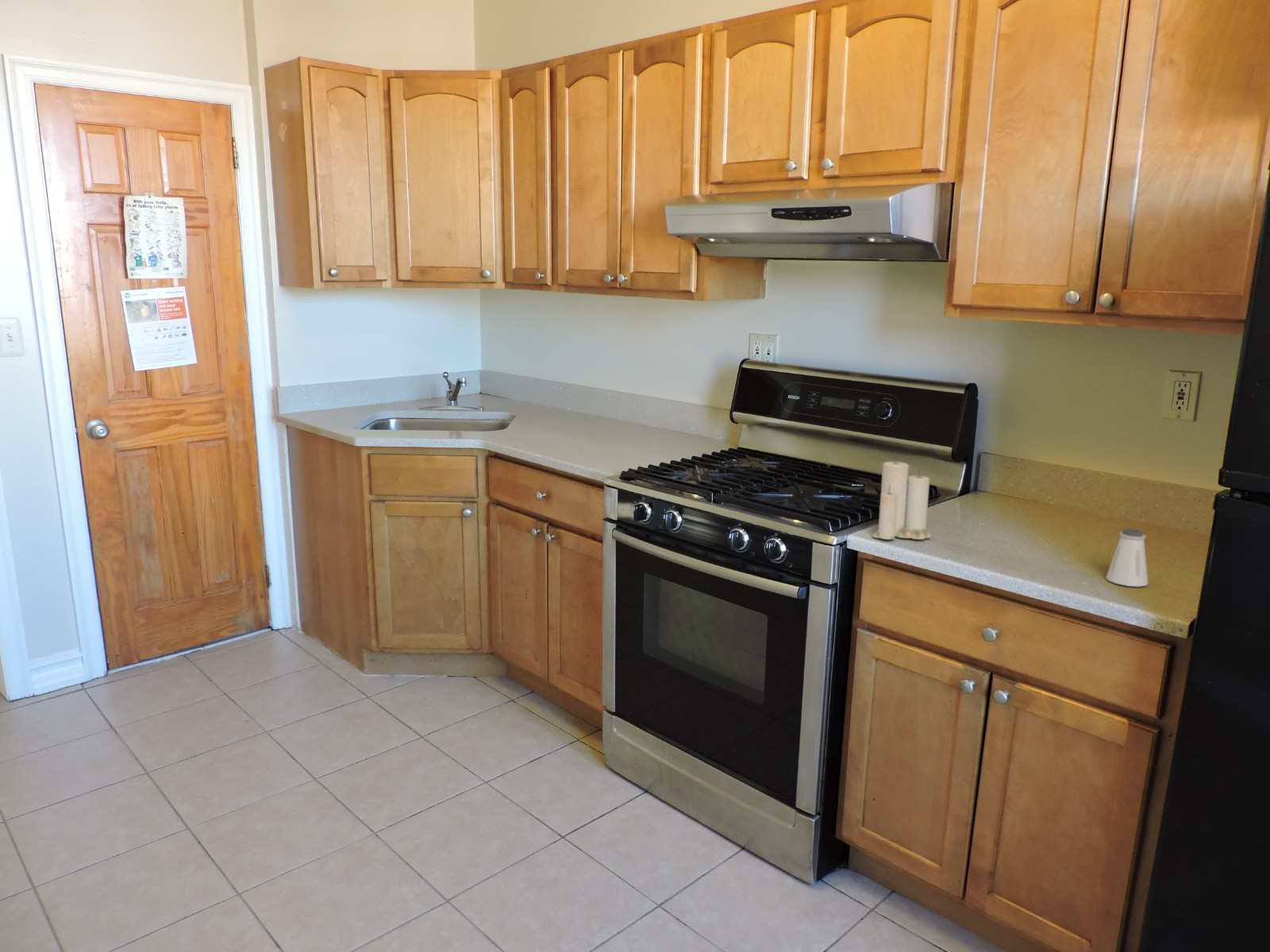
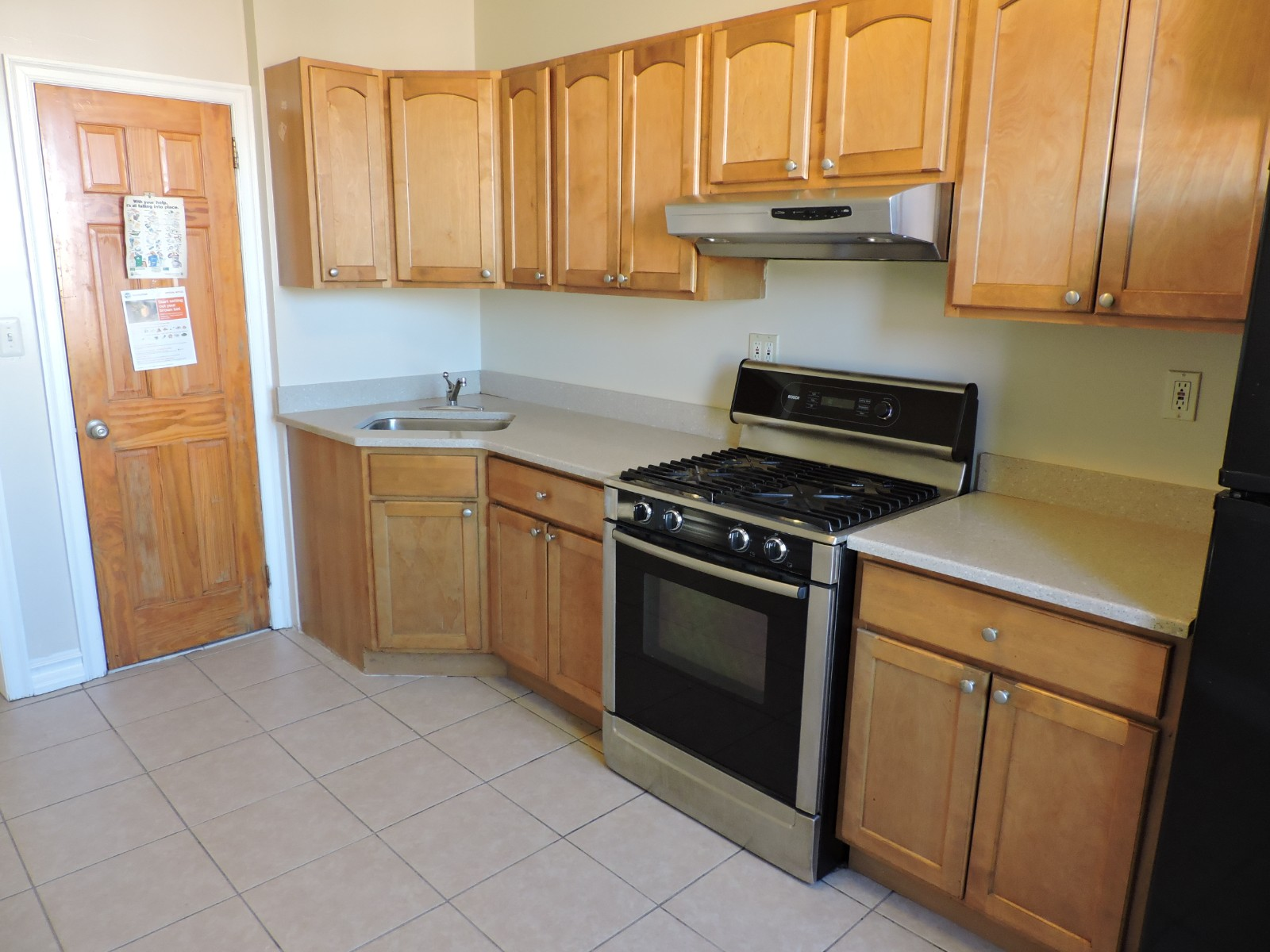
- candle [872,454,932,540]
- saltshaker [1105,528,1149,588]
